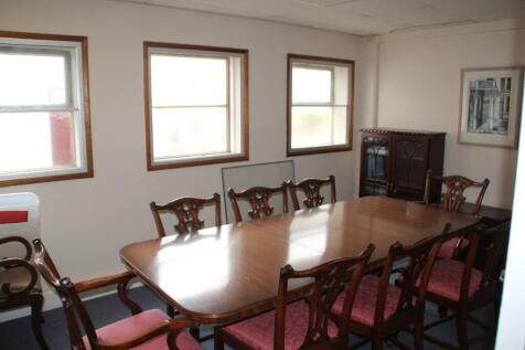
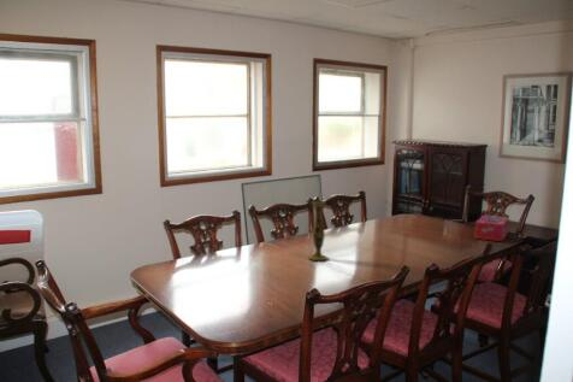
+ tissue box [473,213,510,242]
+ vase [307,200,330,261]
